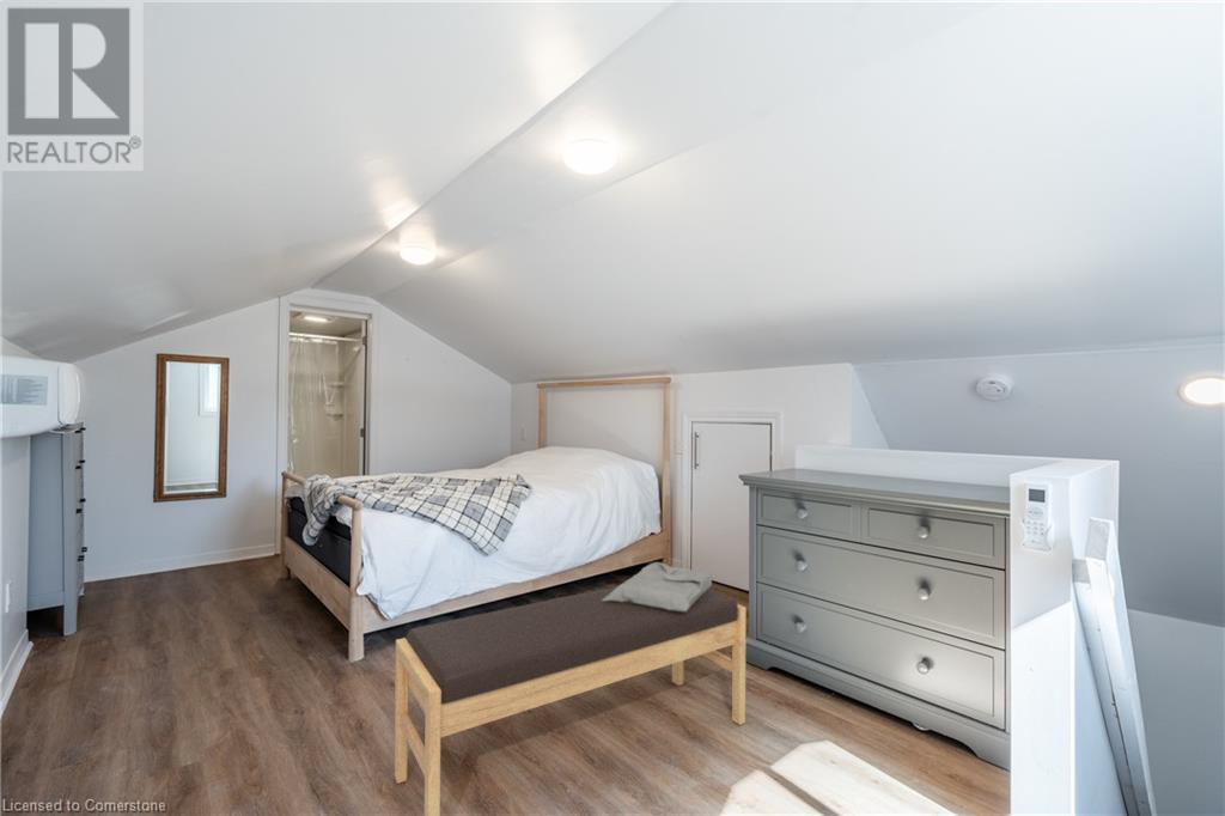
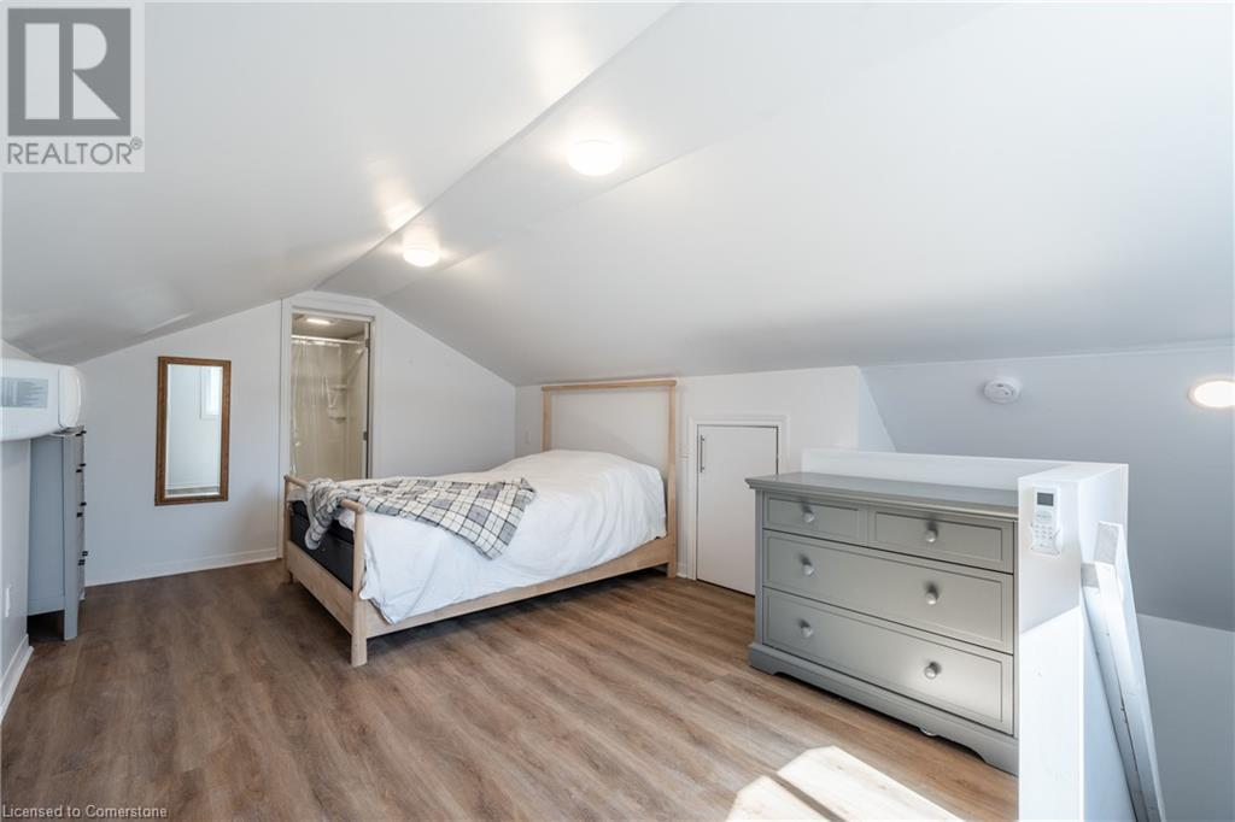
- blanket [602,561,713,611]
- bench [394,585,746,816]
